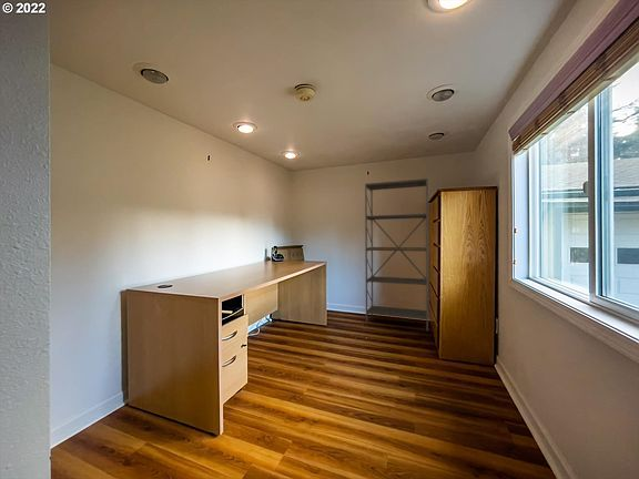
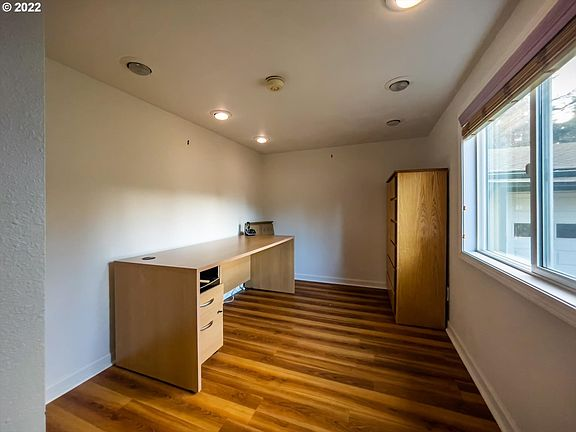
- shelving unit [364,177,429,332]
